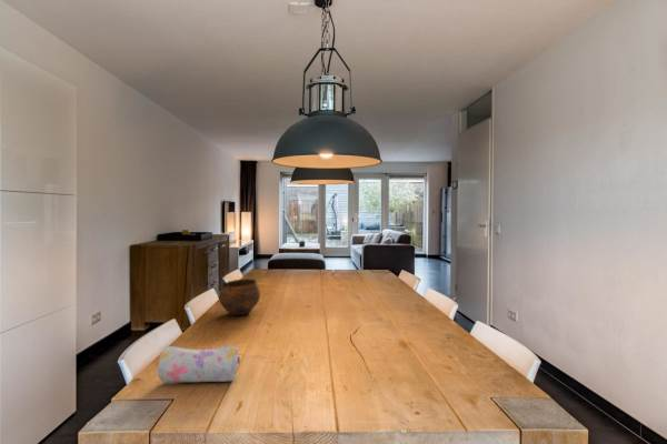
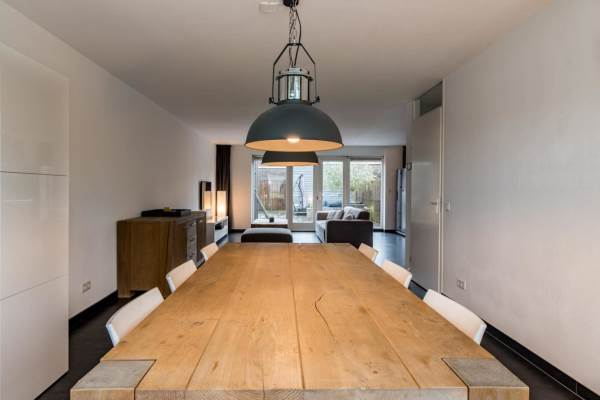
- pencil case [157,343,241,384]
- bowl [218,278,261,316]
